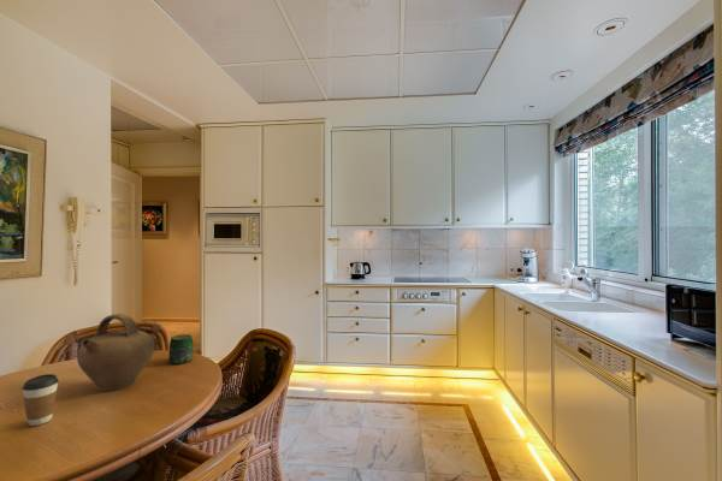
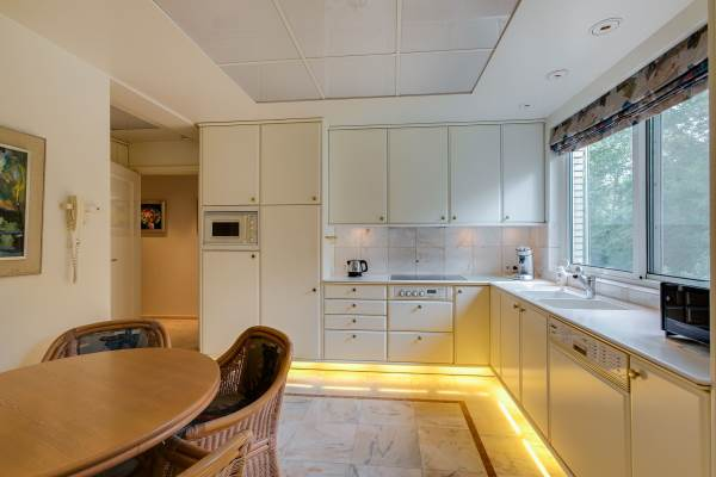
- jug [76,313,156,392]
- jar [167,333,195,366]
- coffee cup [22,373,60,427]
